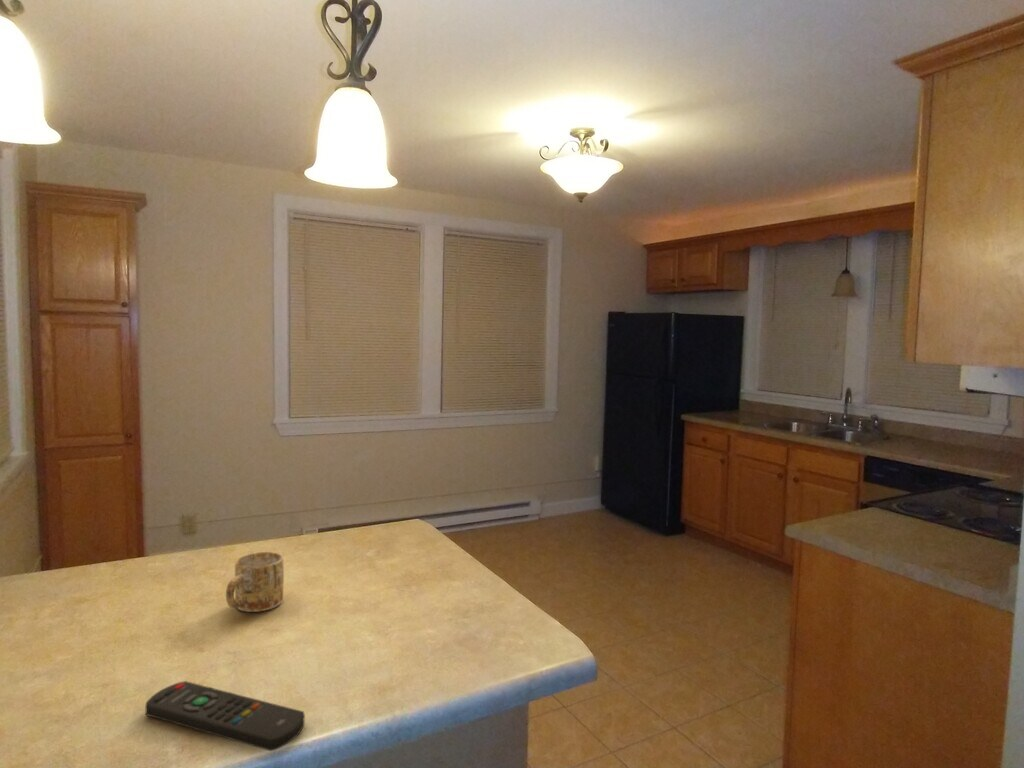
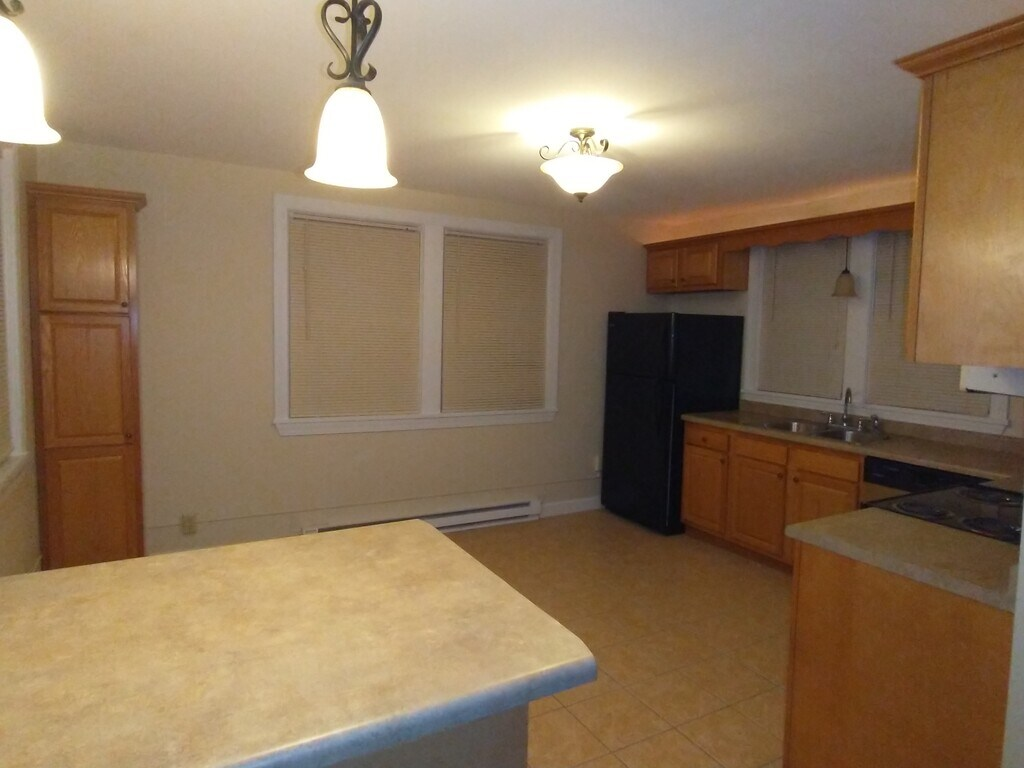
- remote control [144,680,305,752]
- mug [225,551,285,613]
